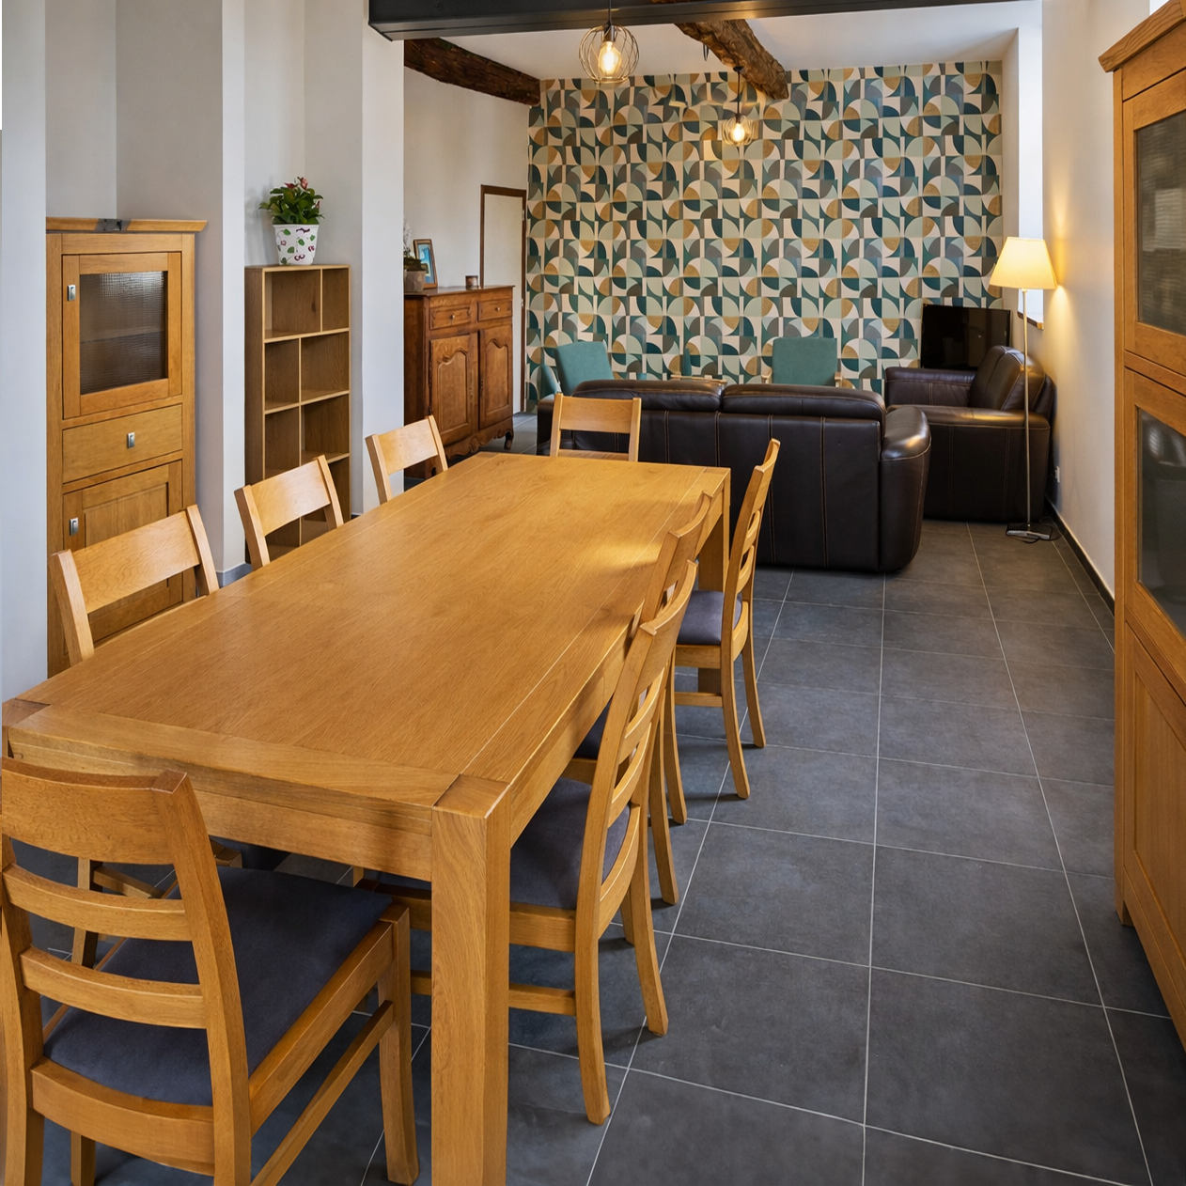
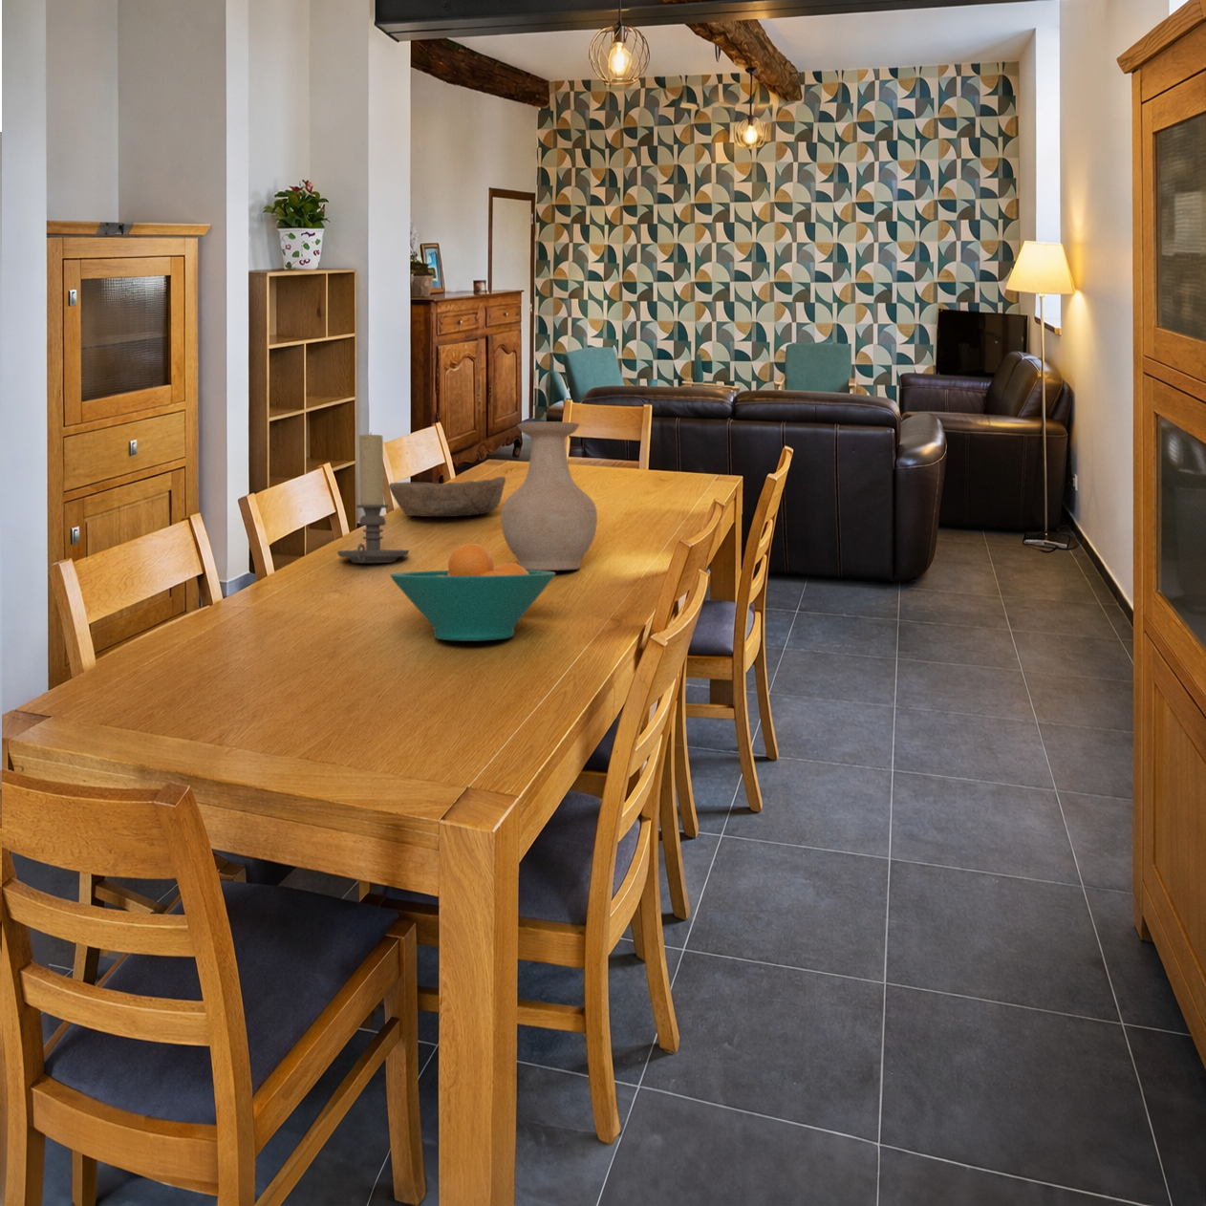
+ vase [500,421,599,571]
+ candle holder [337,431,410,564]
+ bowl [388,476,507,518]
+ fruit bowl [389,542,557,642]
